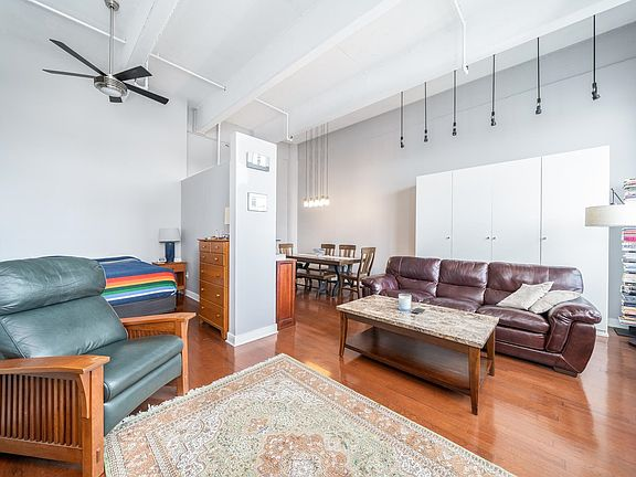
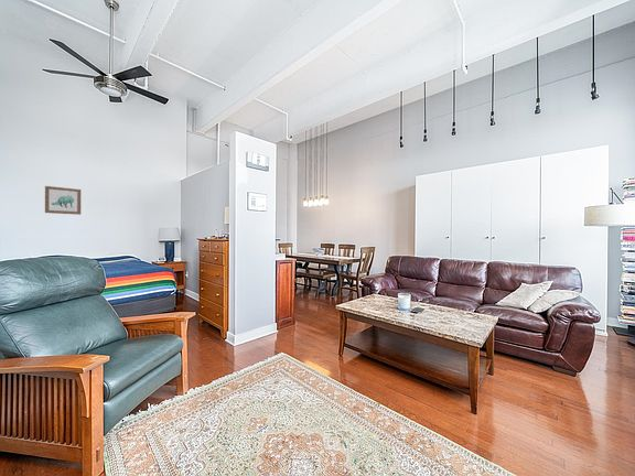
+ wall art [44,185,82,216]
